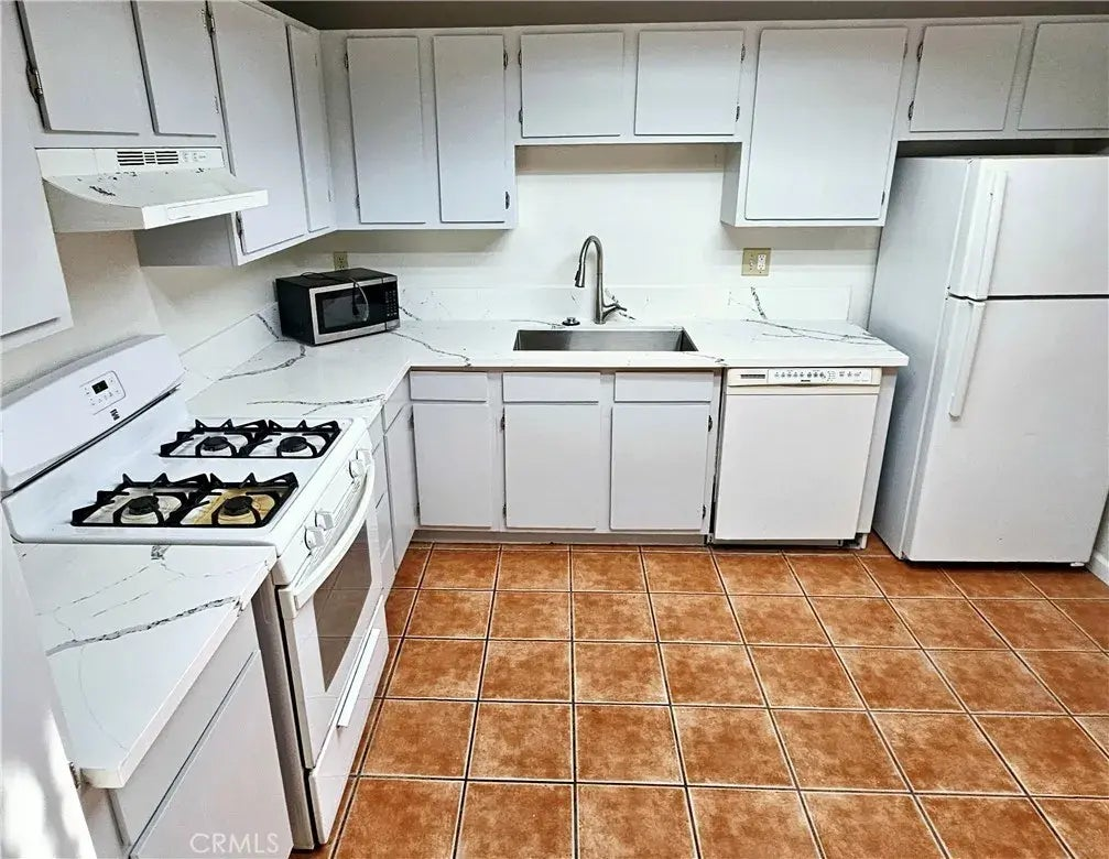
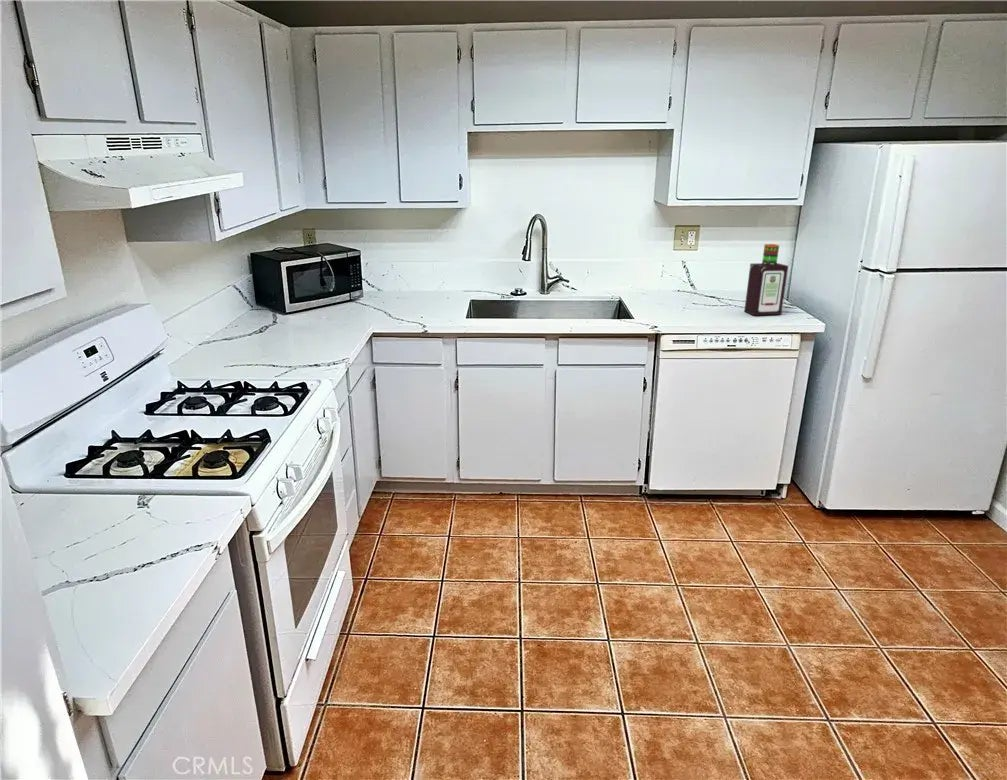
+ bottle [743,243,789,317]
